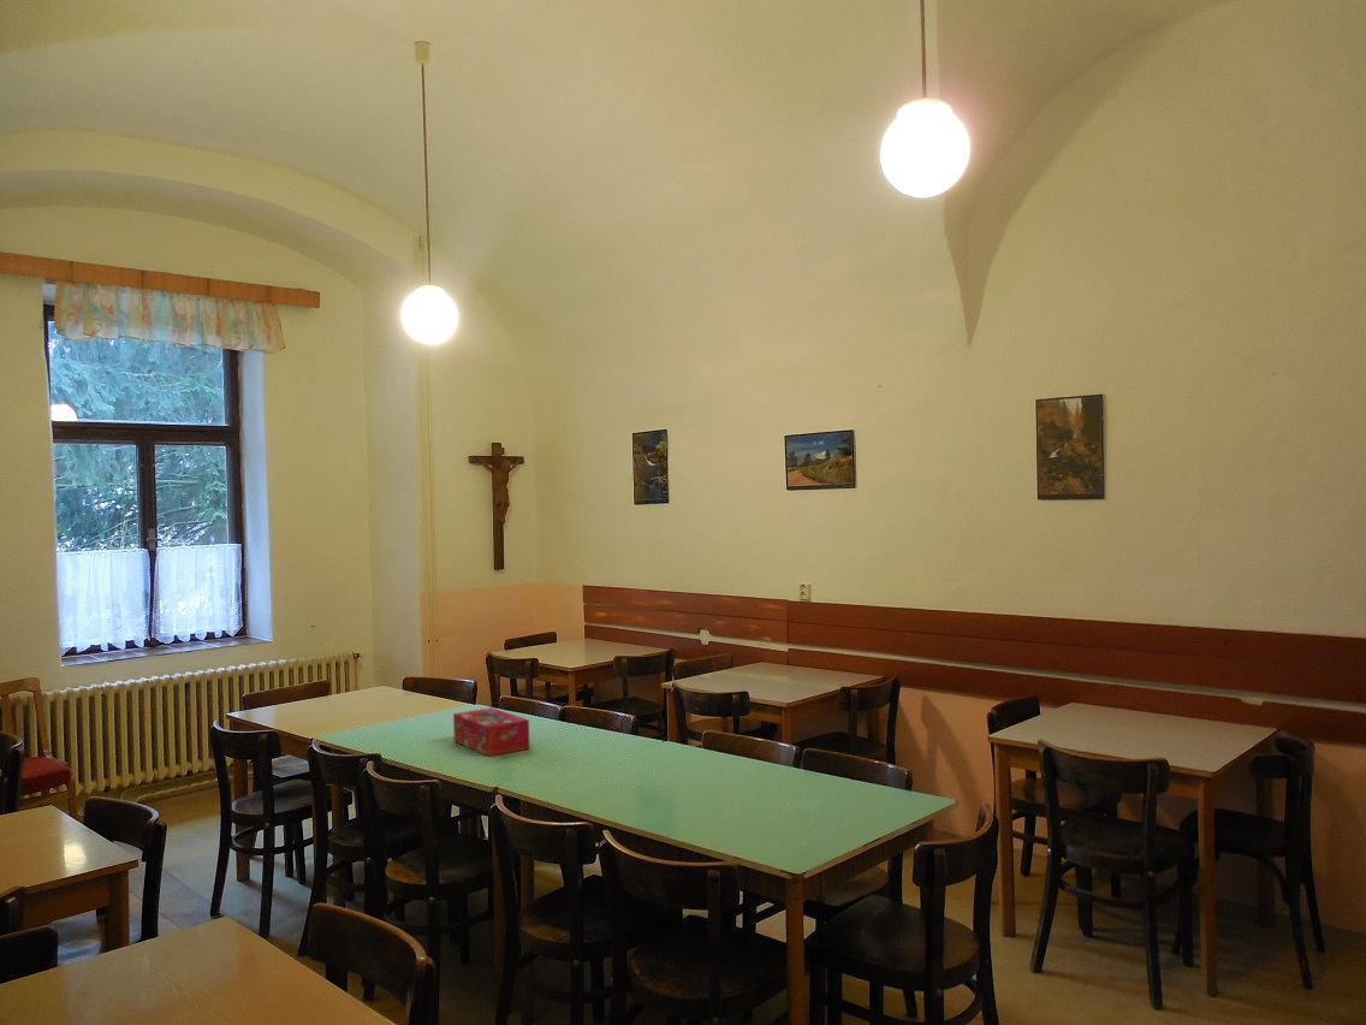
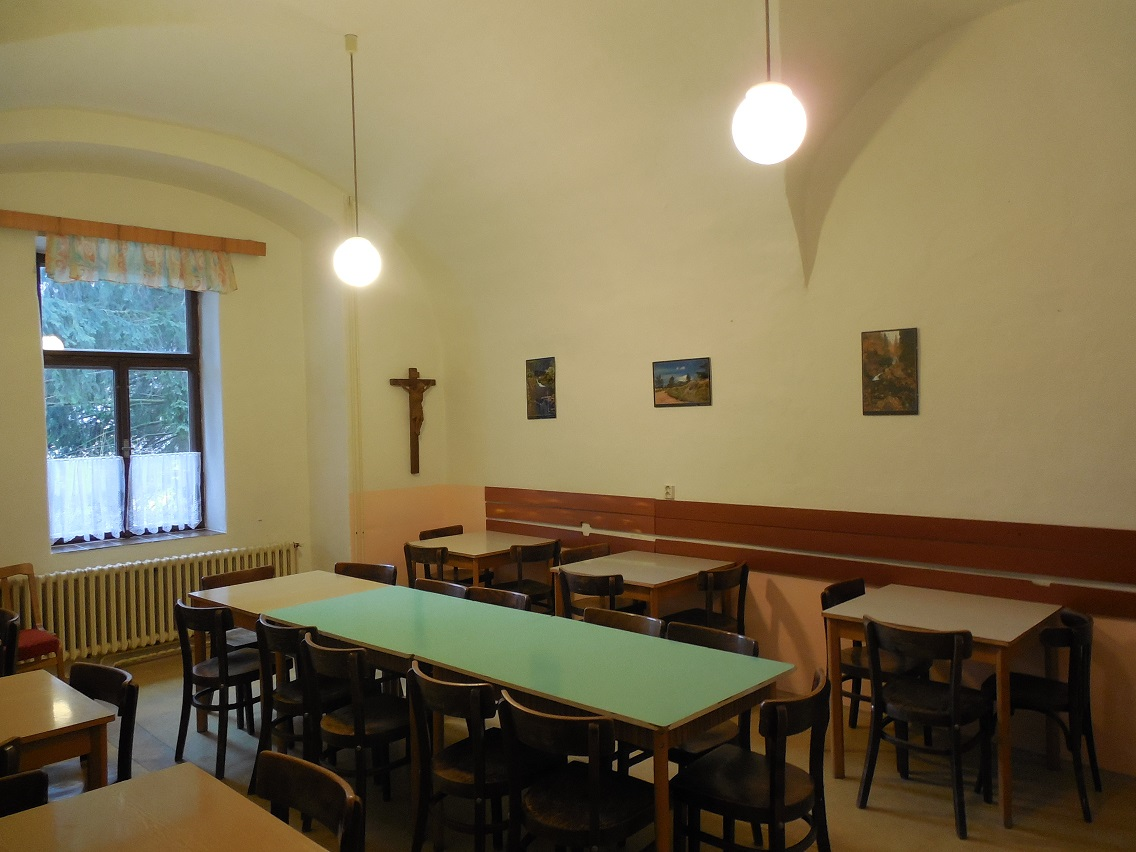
- tissue box [452,706,530,758]
